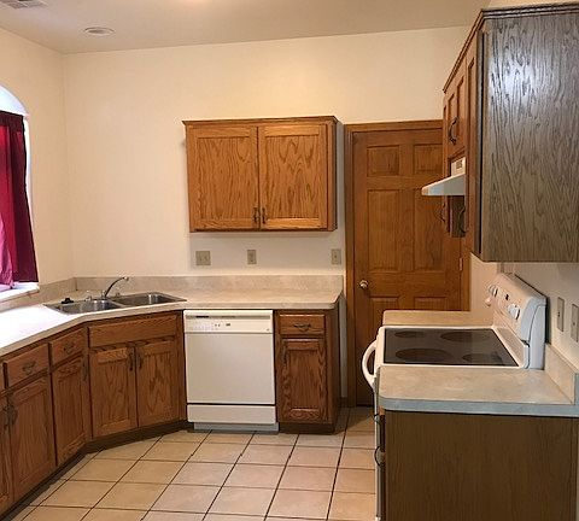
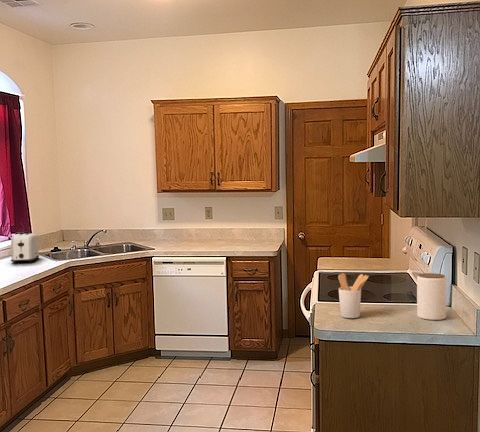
+ toaster [10,232,40,264]
+ jar [416,272,447,321]
+ utensil holder [337,272,370,319]
